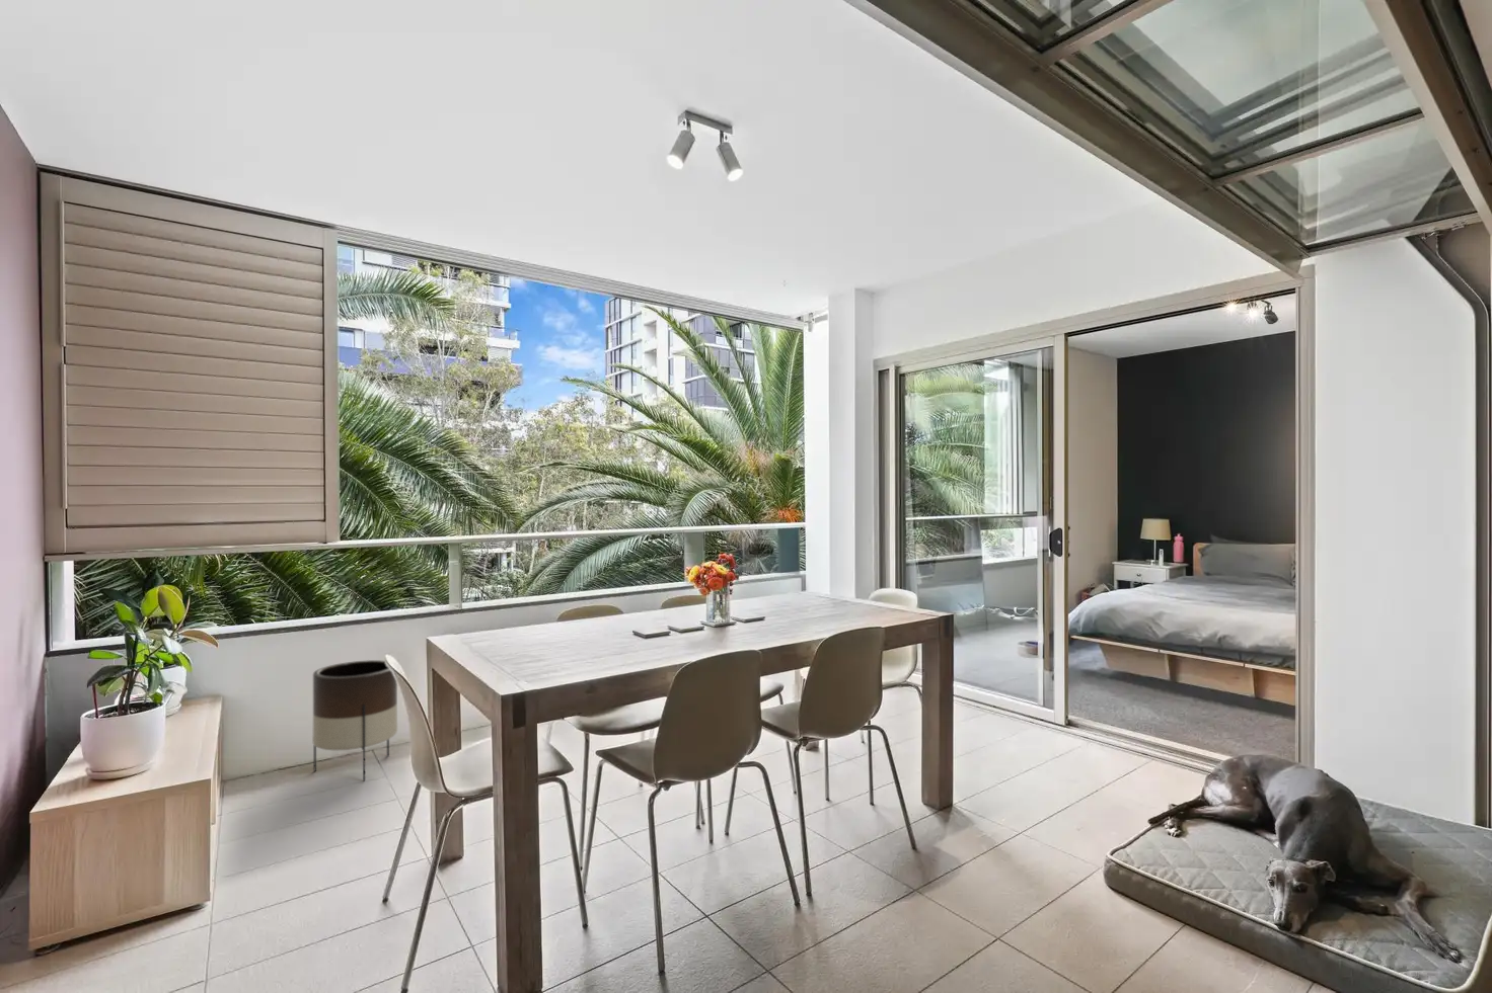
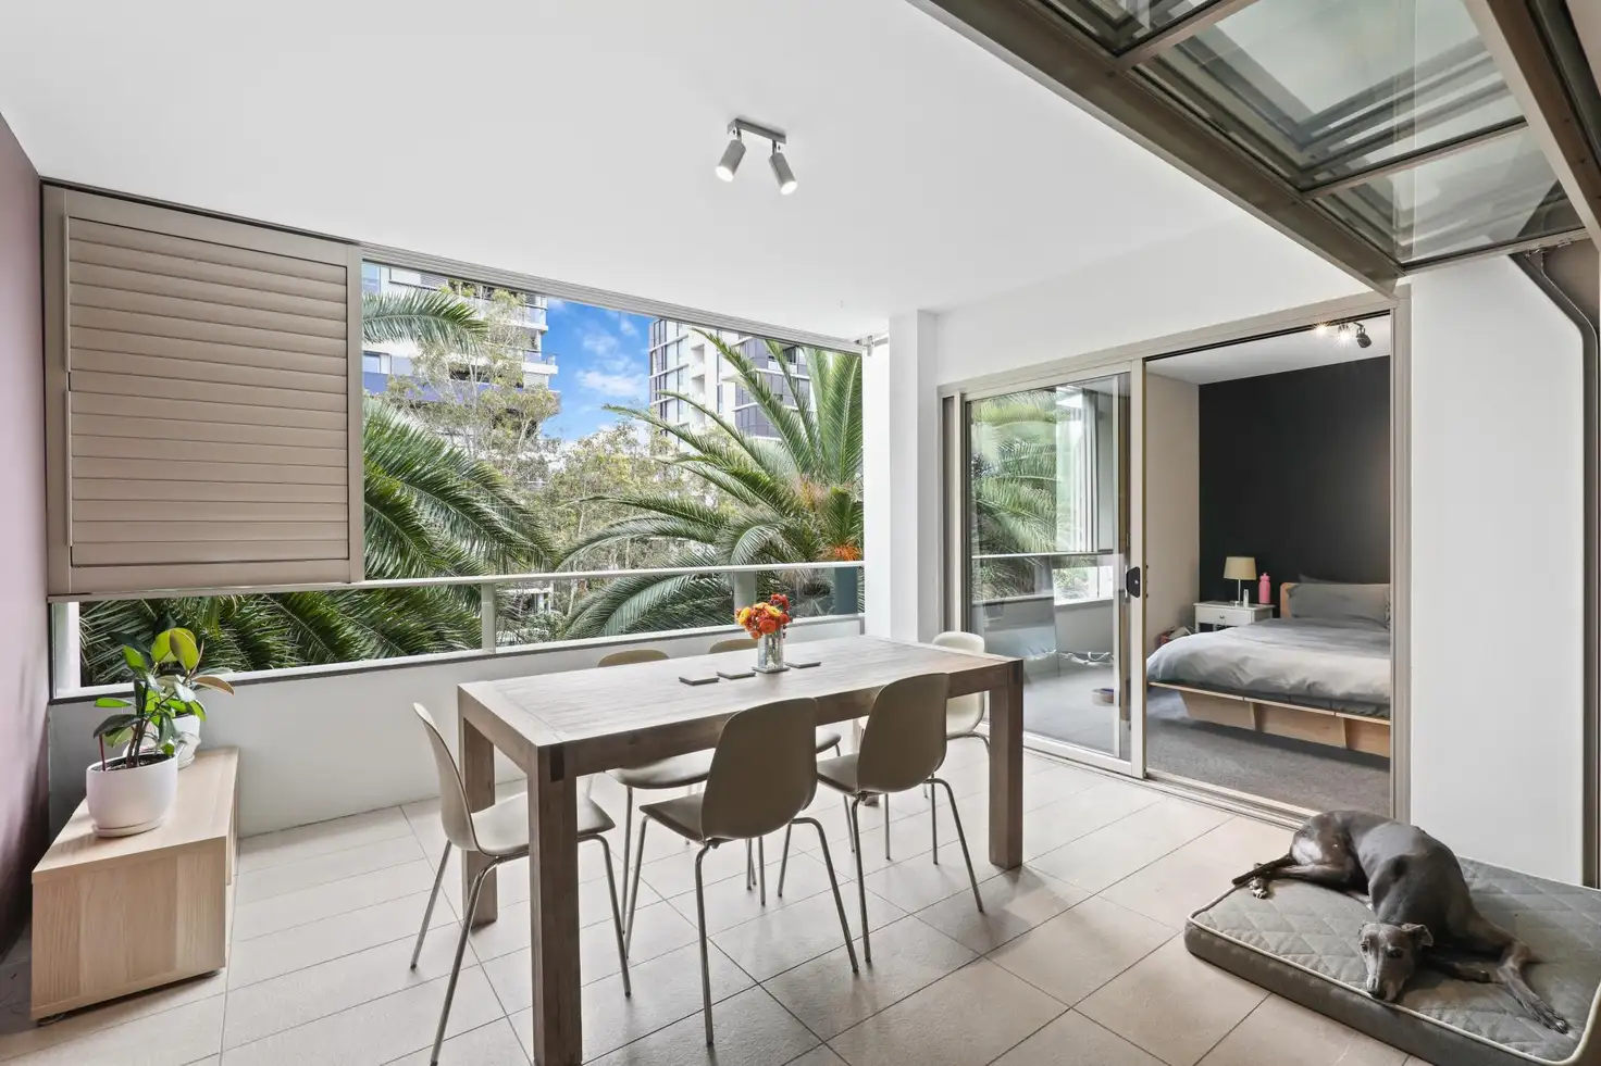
- planter [312,659,398,781]
